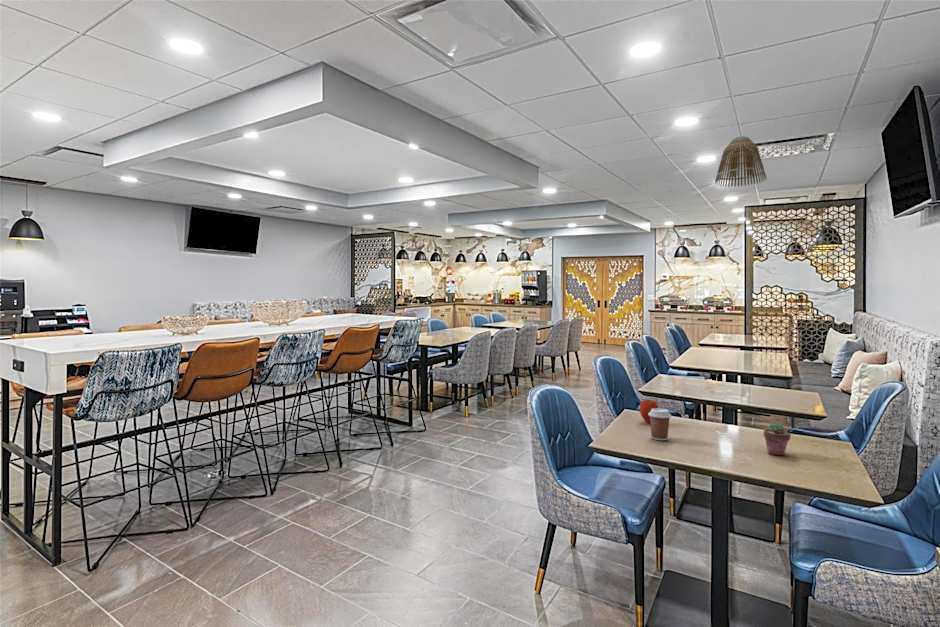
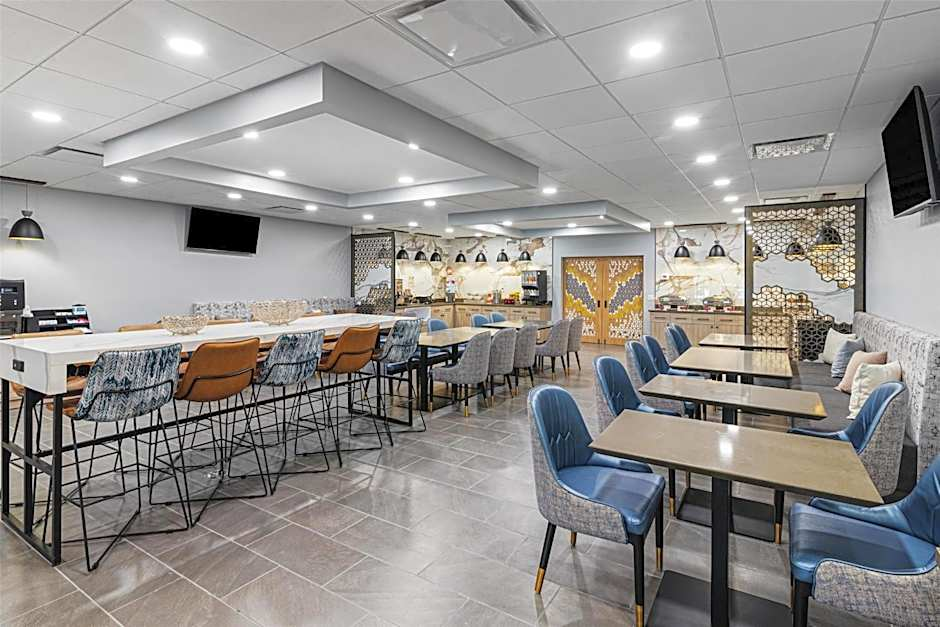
- apple [638,399,659,423]
- coffee cup [648,407,672,441]
- potted succulent [763,422,792,456]
- lamp shade [713,135,768,188]
